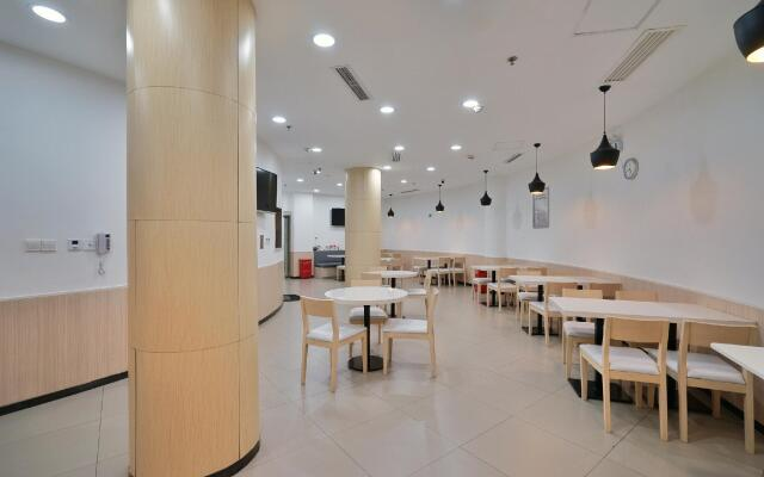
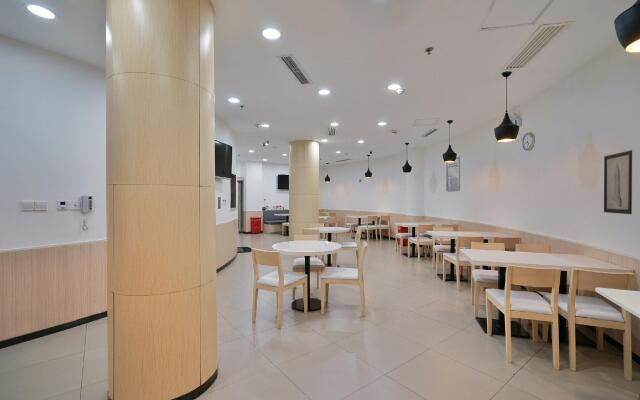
+ wall art [603,149,633,215]
